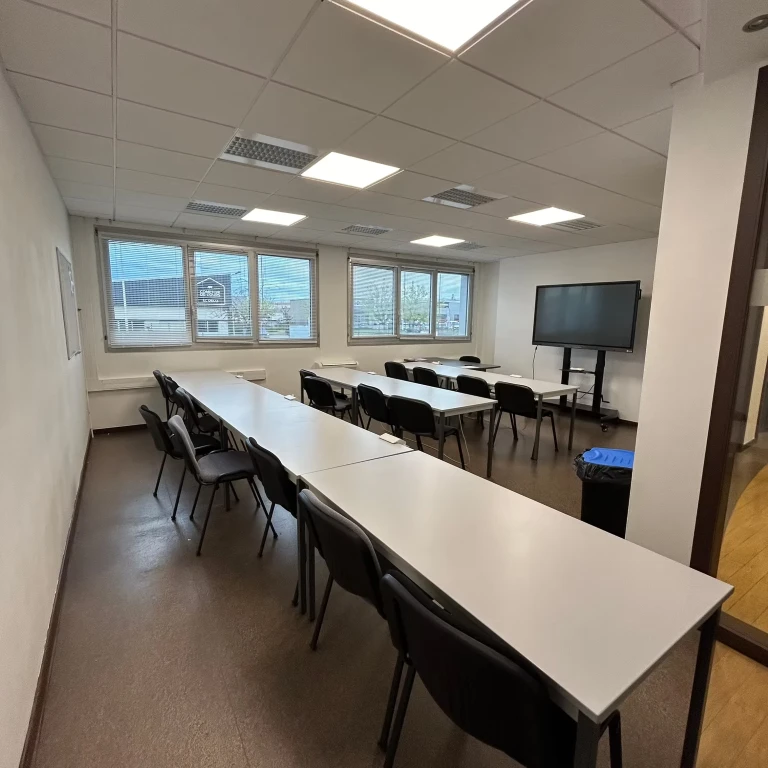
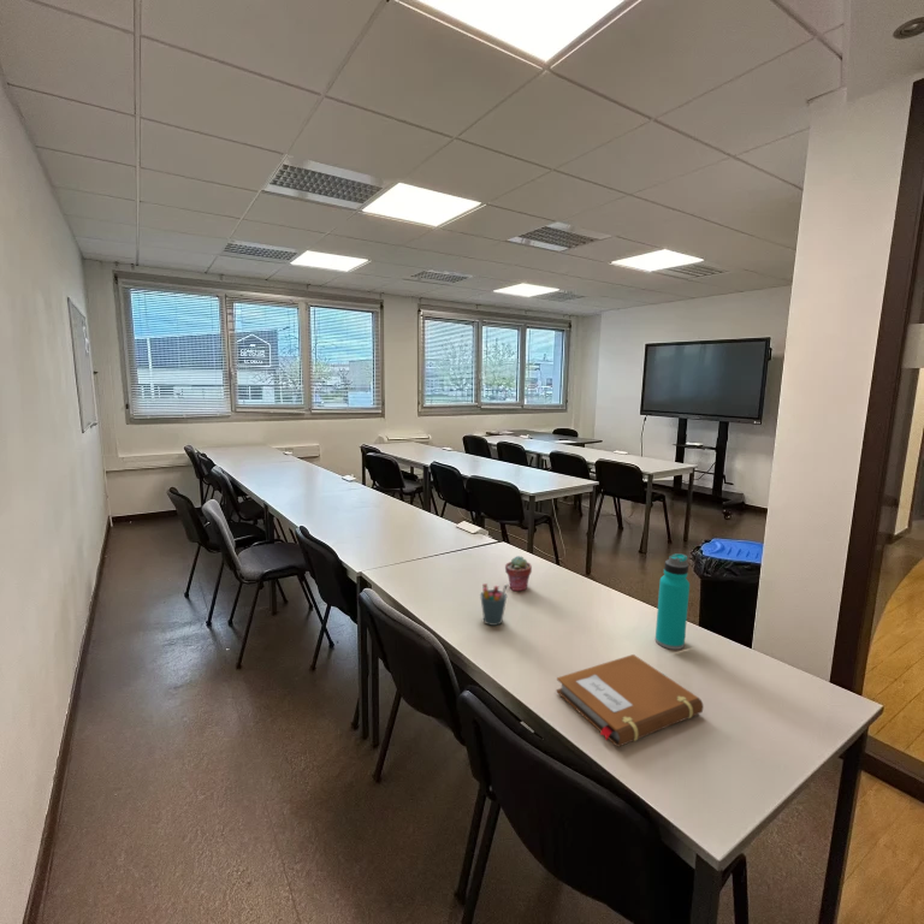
+ water bottle [654,552,691,651]
+ notebook [555,653,705,748]
+ pen holder [479,582,509,627]
+ potted succulent [504,555,533,593]
